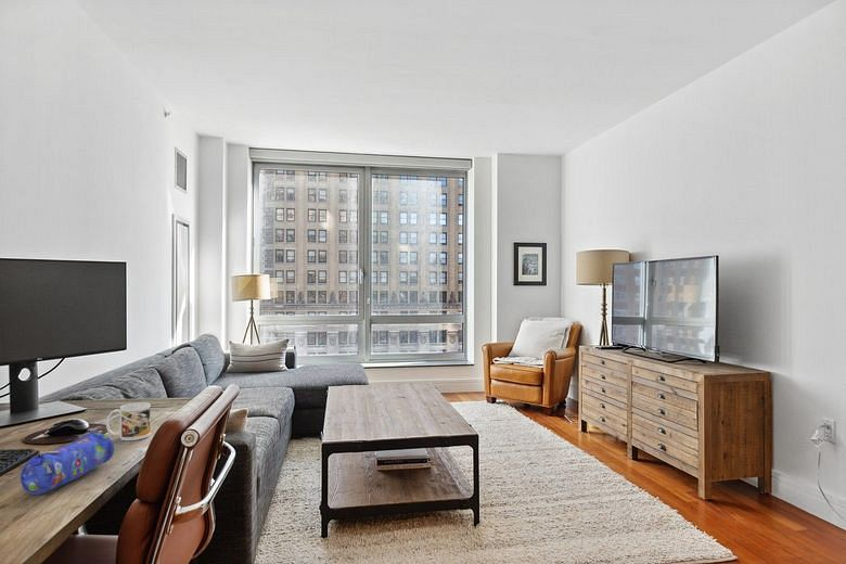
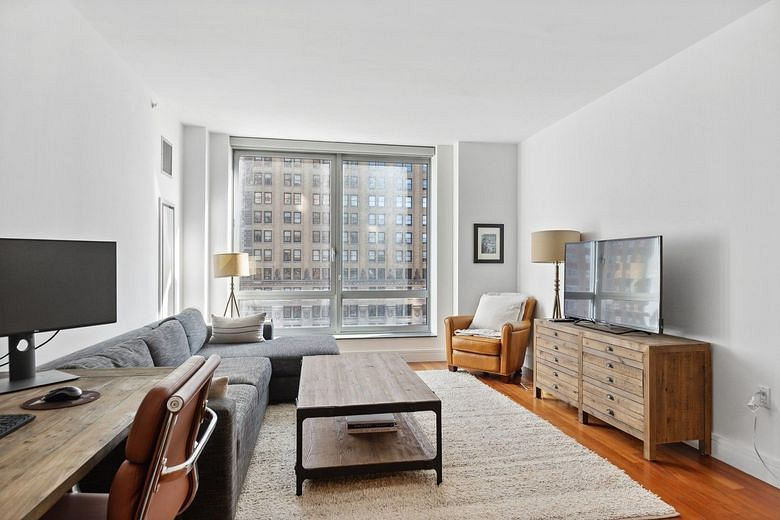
- mug [105,401,151,441]
- pencil case [20,431,115,497]
